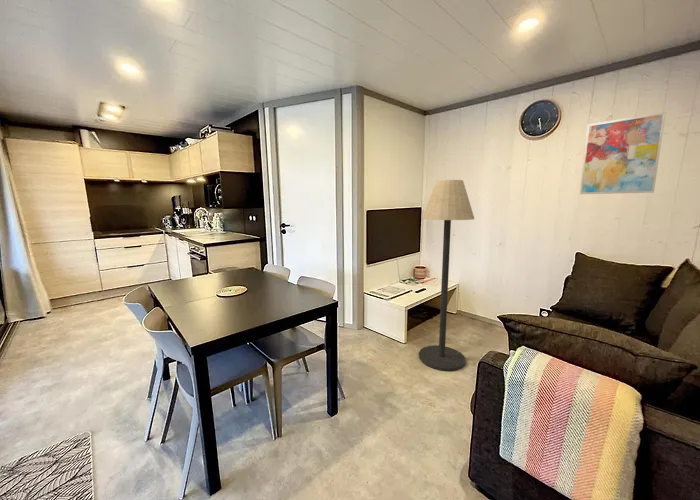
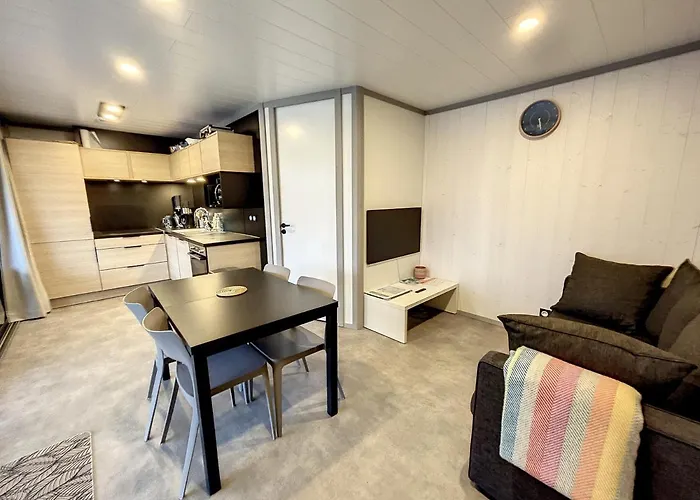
- floor lamp [418,179,475,372]
- wall art [579,111,667,195]
